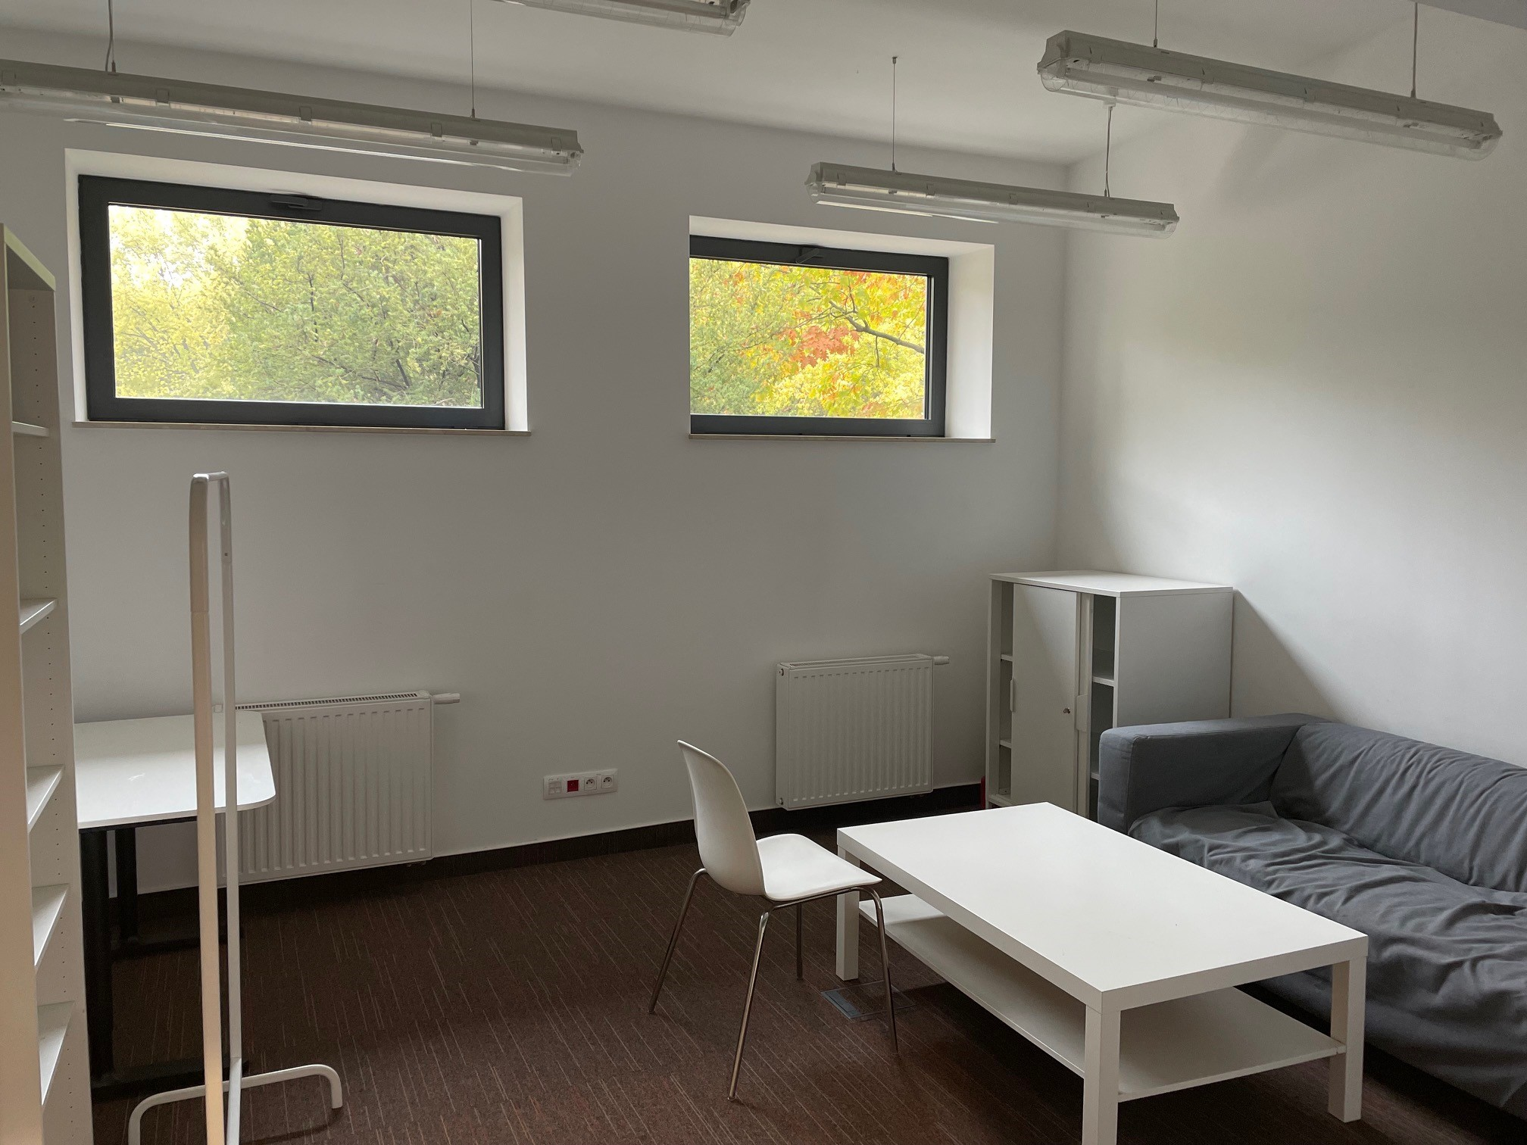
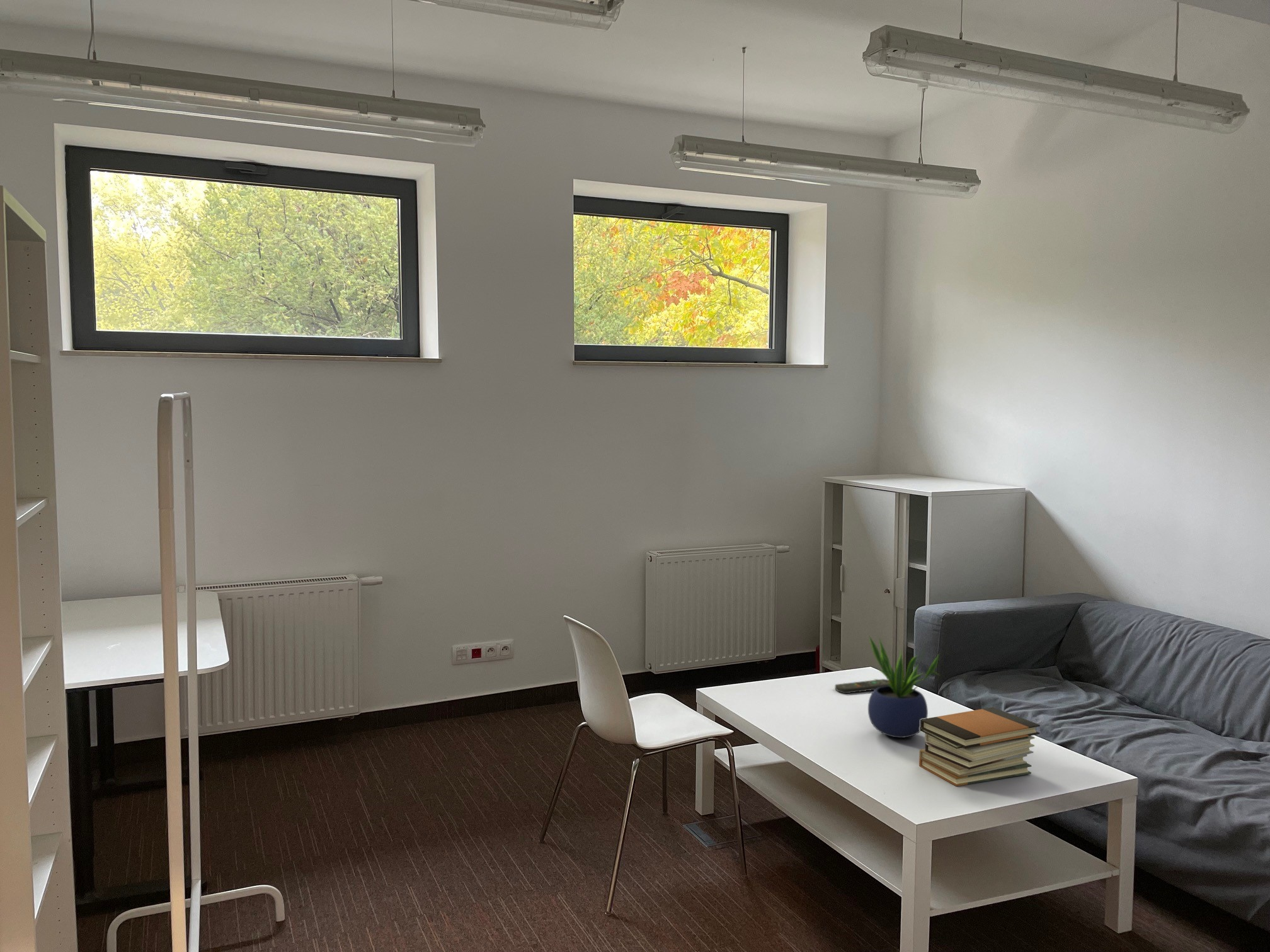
+ book stack [918,706,1041,787]
+ potted plant [867,636,941,739]
+ remote control [834,678,890,694]
